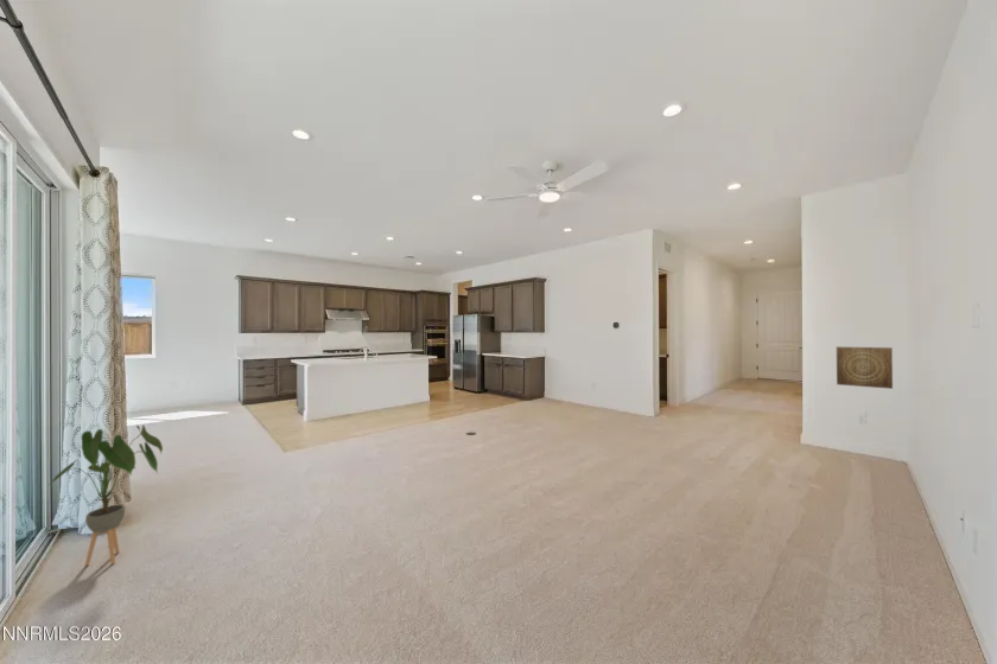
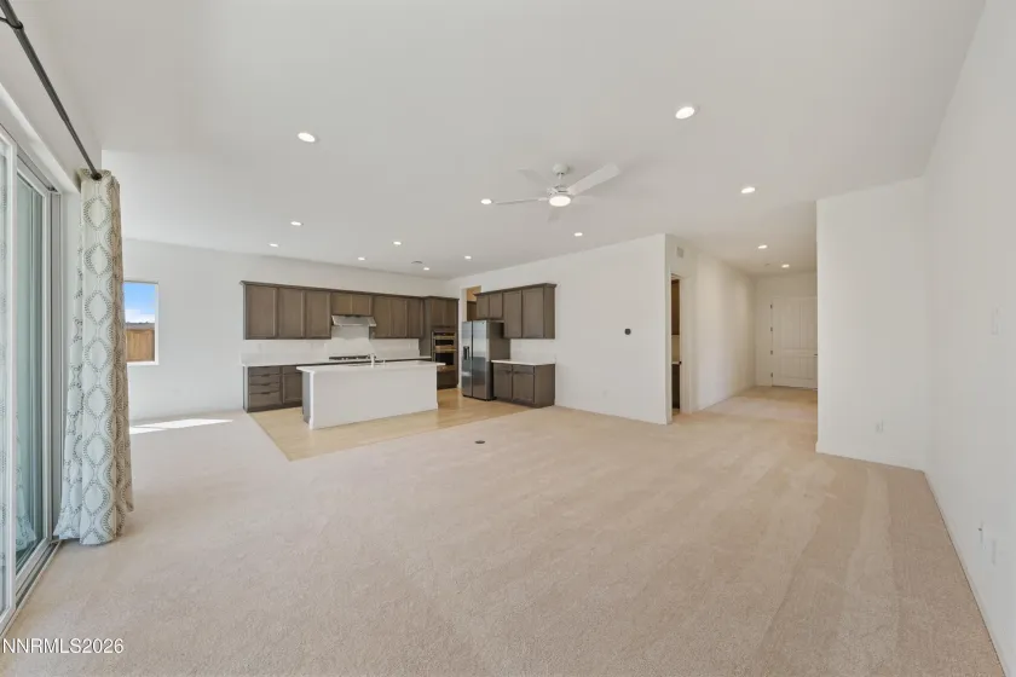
- house plant [45,424,164,567]
- wall art [836,346,894,390]
